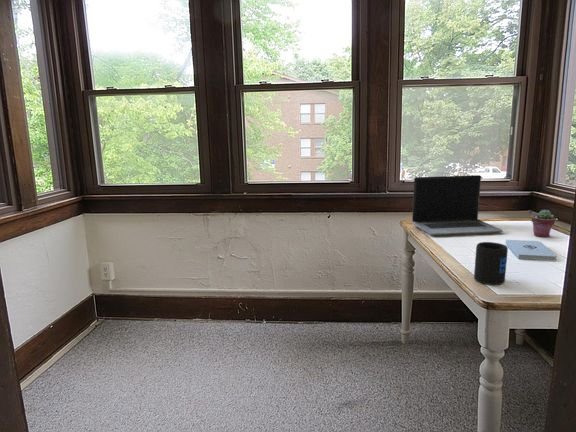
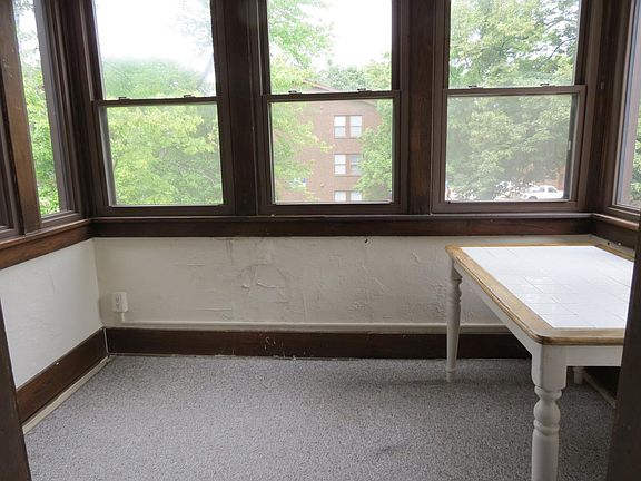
- laptop computer [411,174,504,237]
- notepad [505,239,557,262]
- mug [473,241,509,286]
- potted succulent [531,209,556,238]
